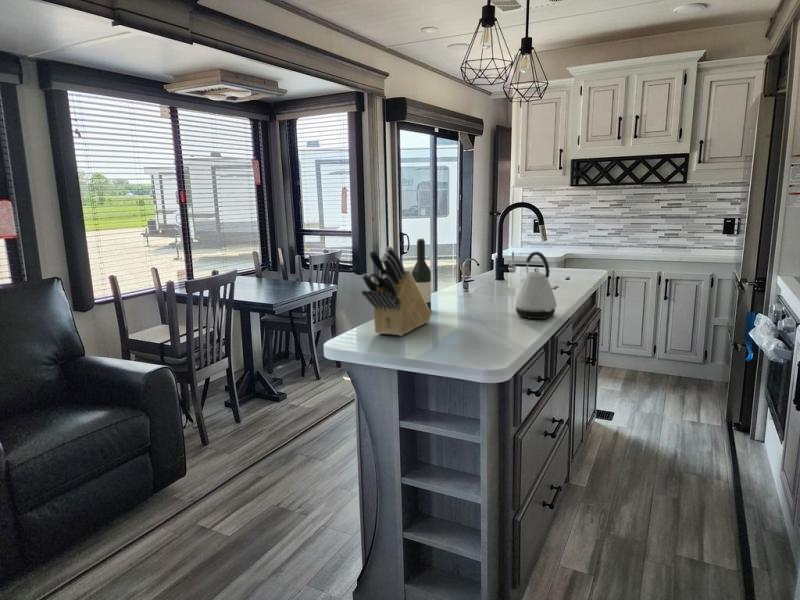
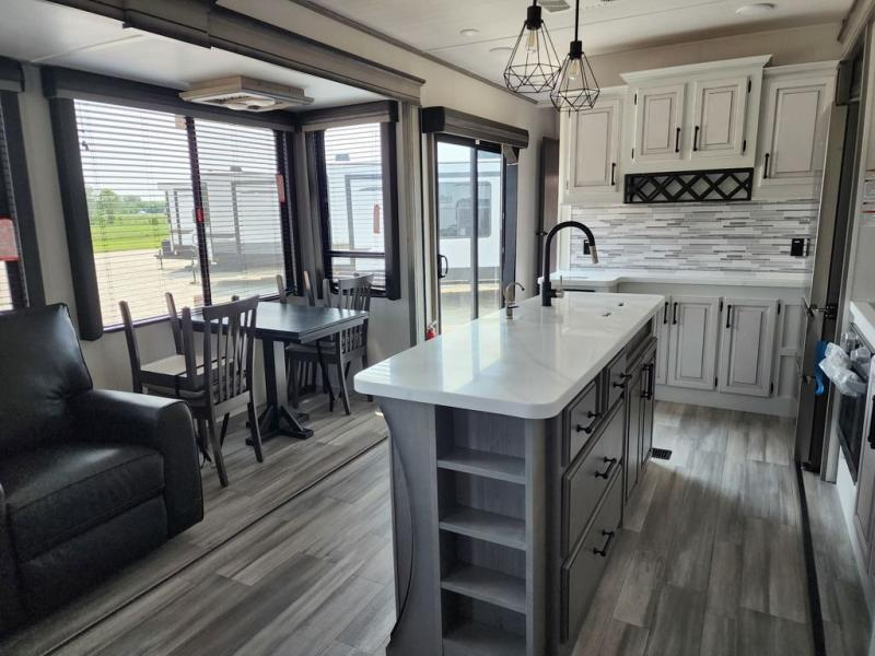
- wine bottle [411,237,432,312]
- knife block [360,245,432,337]
- kettle [514,251,558,320]
